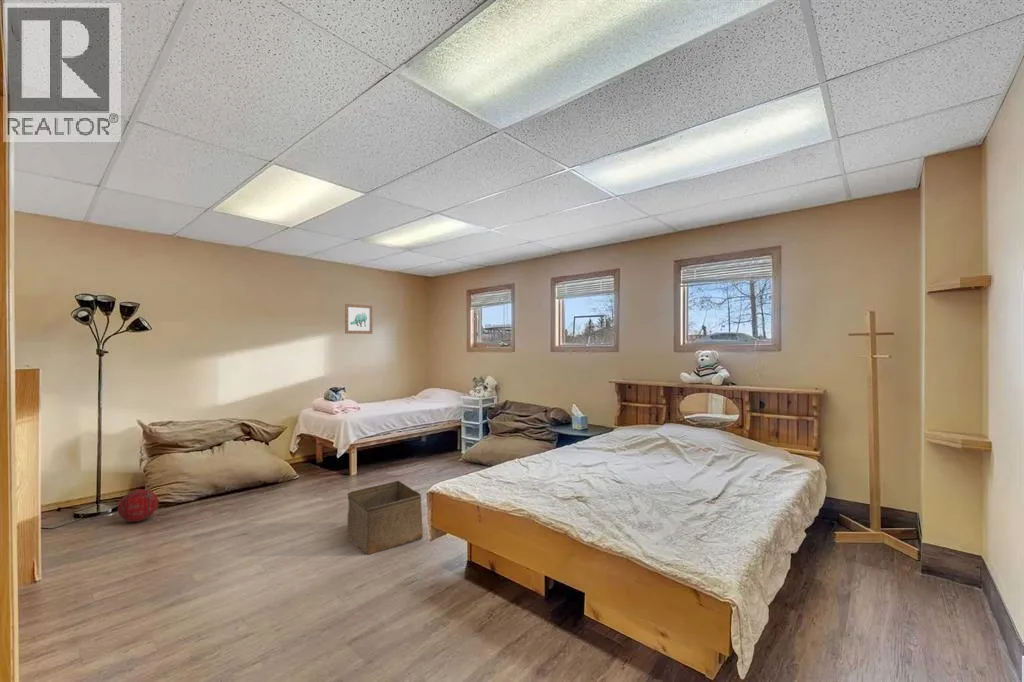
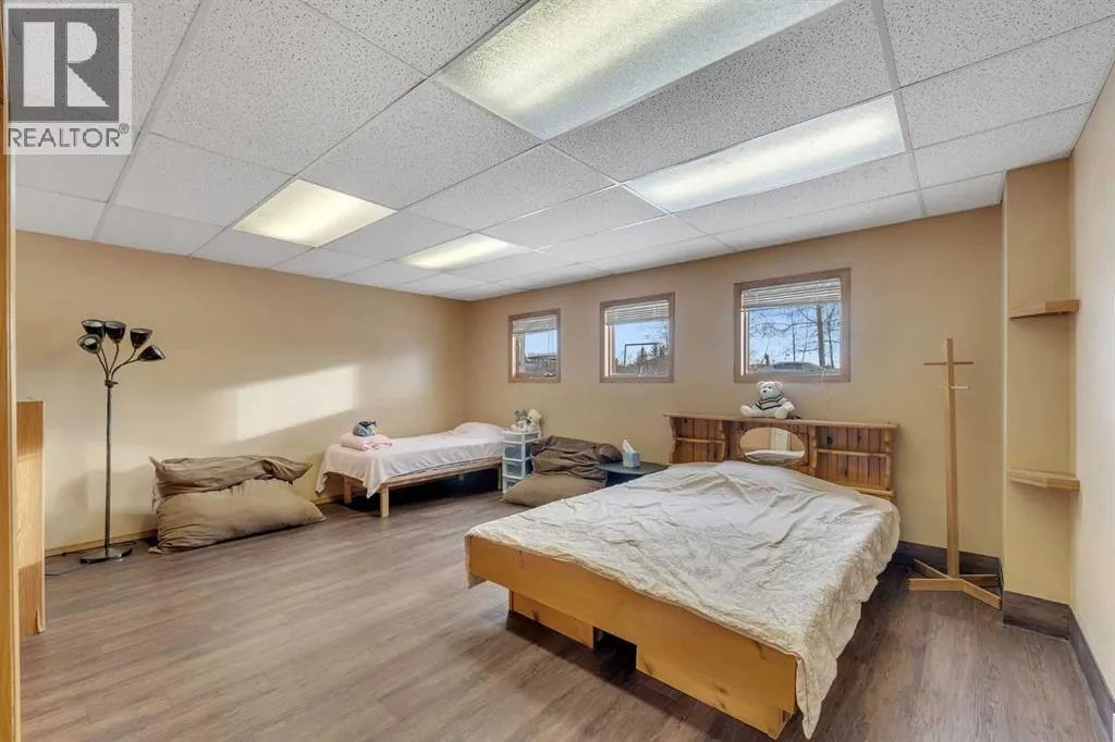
- ball [117,488,159,523]
- wall art [344,303,373,335]
- storage bin [346,480,424,556]
